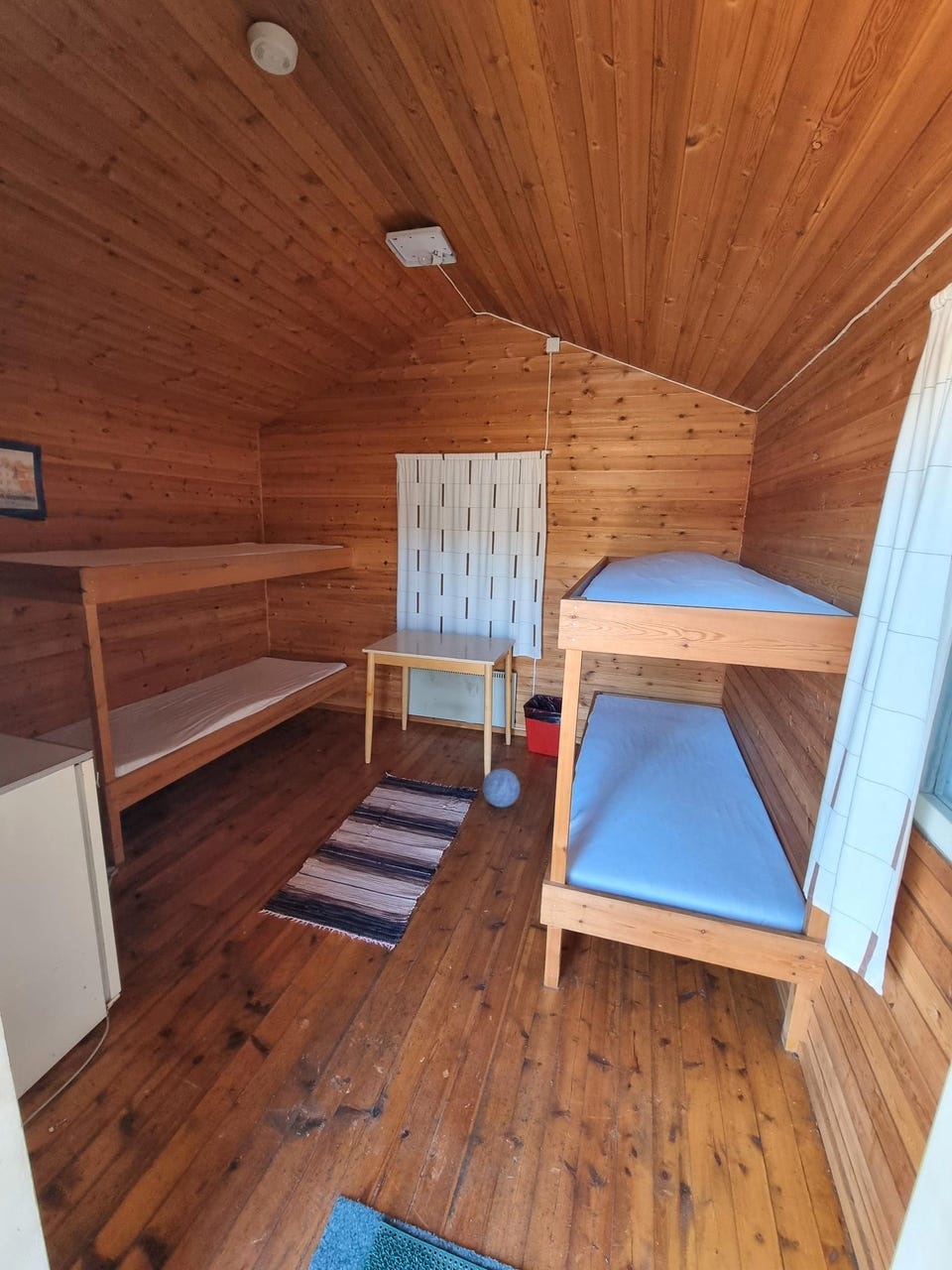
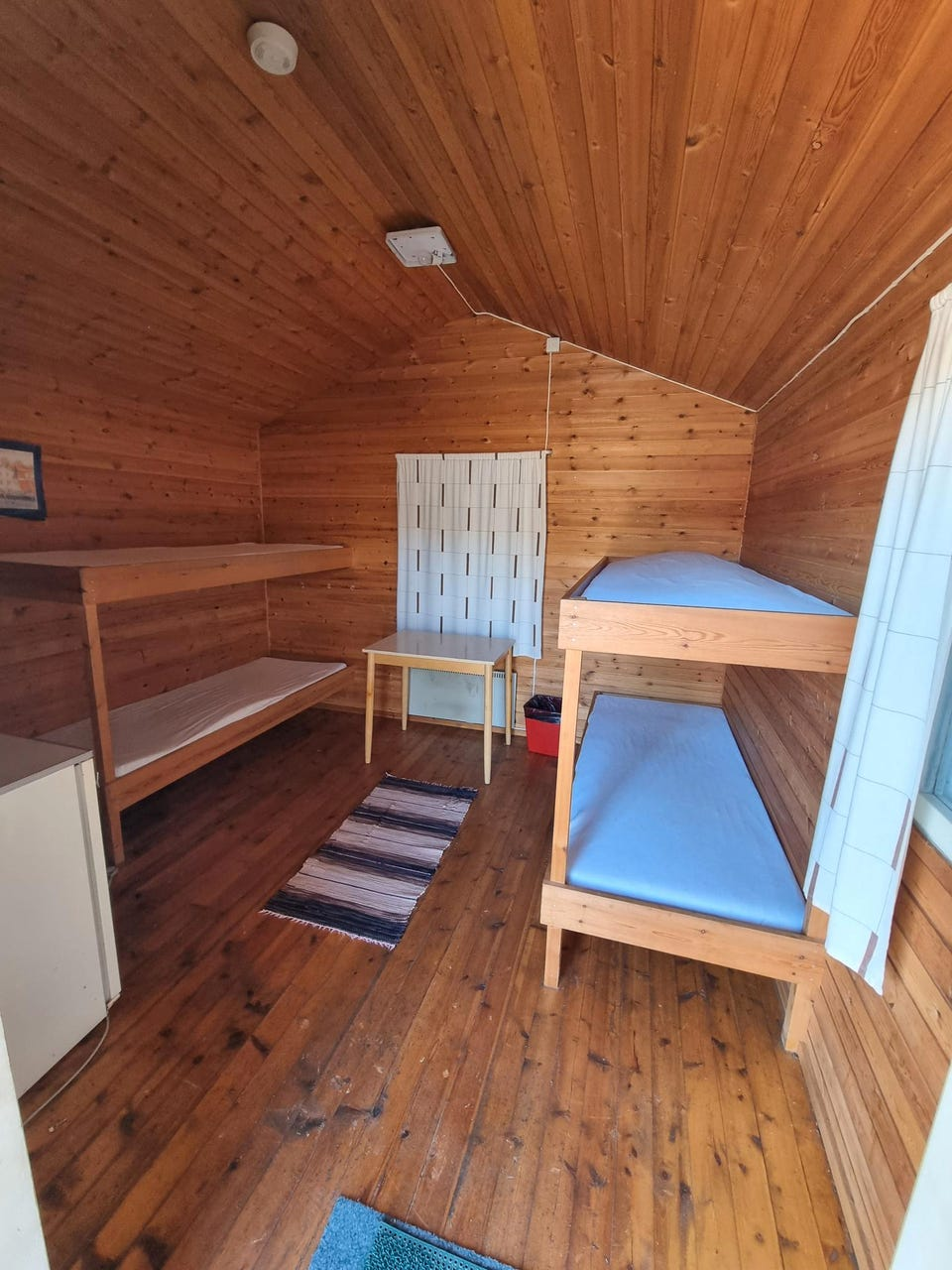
- ball [482,768,521,809]
